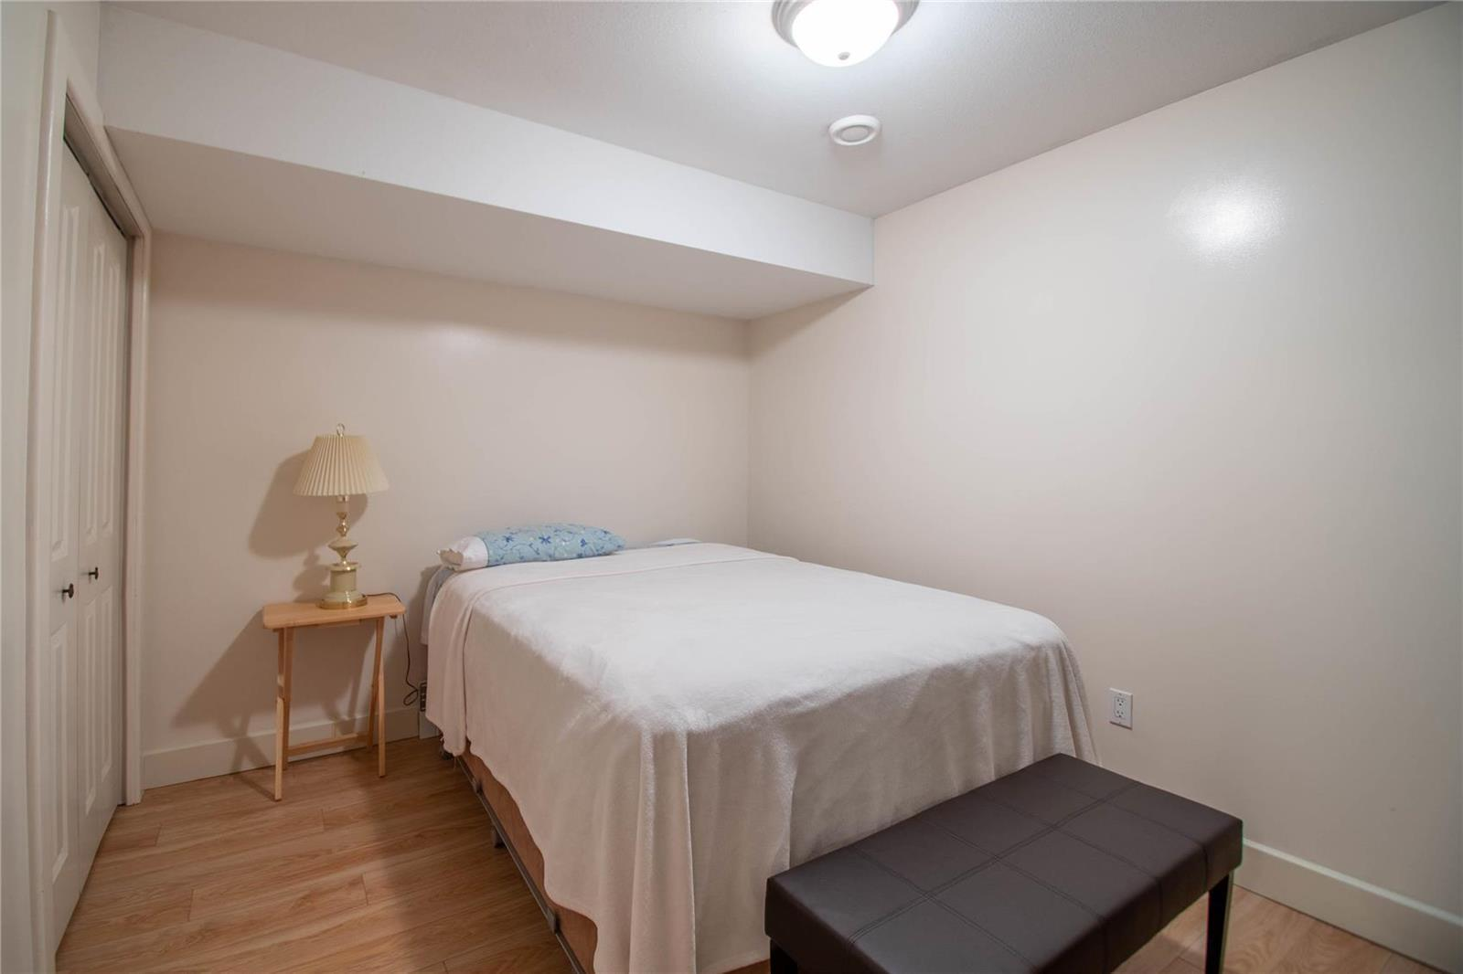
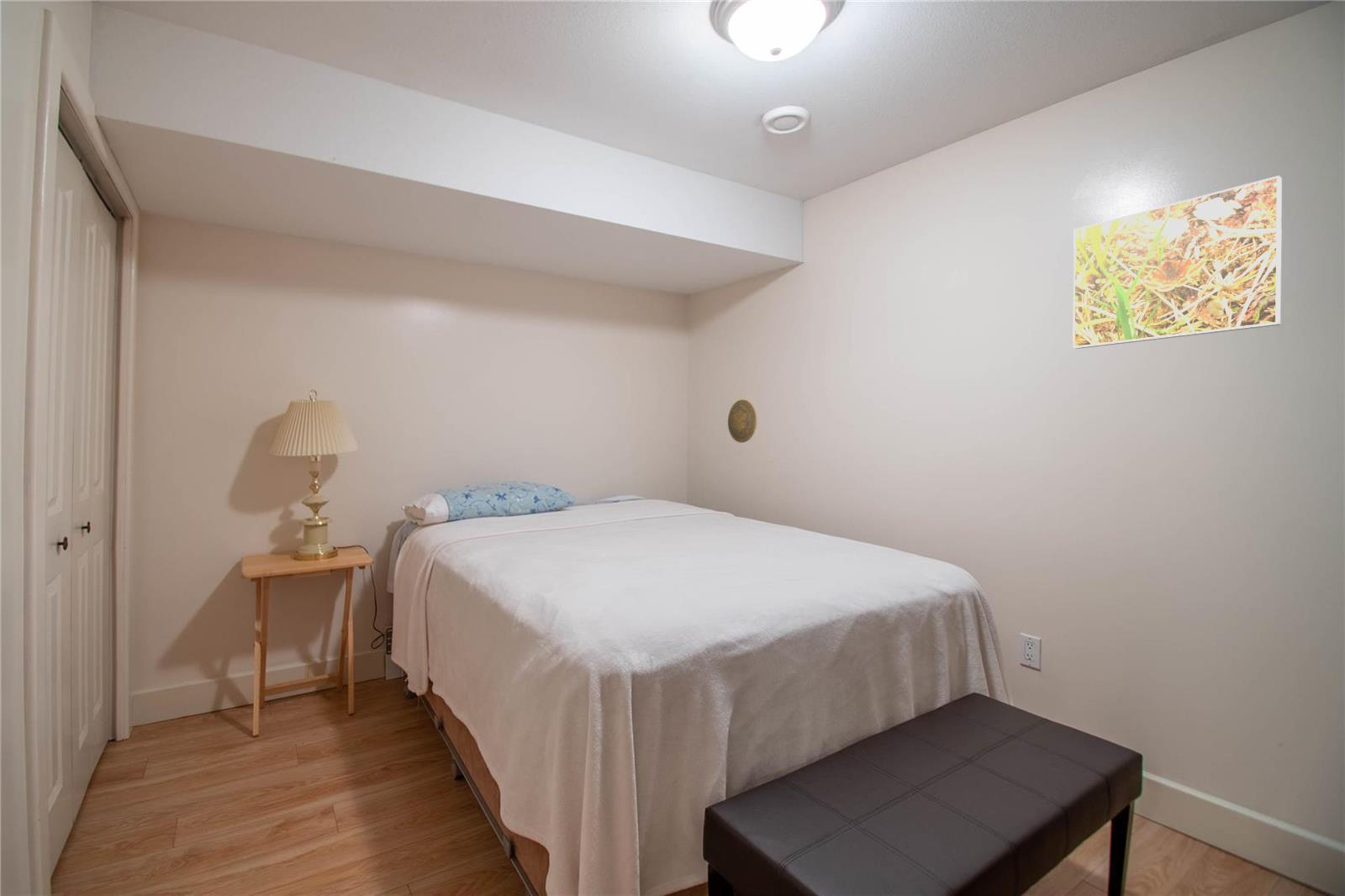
+ decorative plate [727,398,757,444]
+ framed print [1072,175,1283,350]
